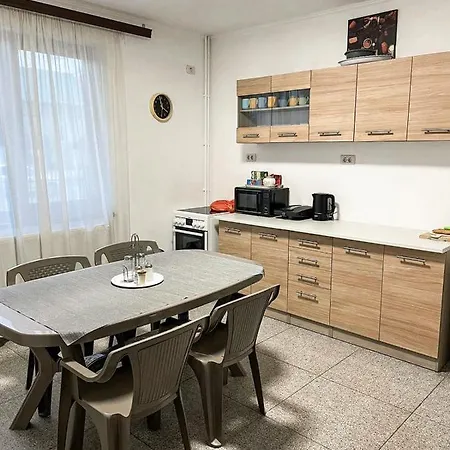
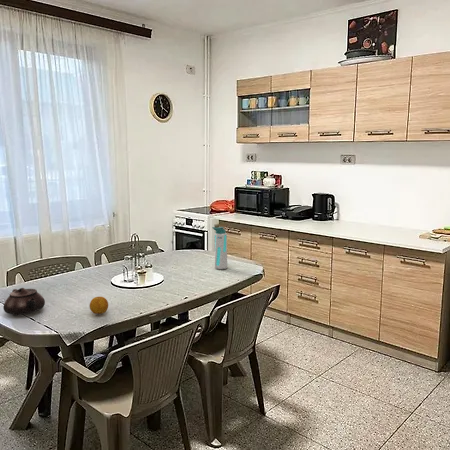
+ water bottle [212,226,229,270]
+ teapot [2,287,46,317]
+ fruit [89,296,109,315]
